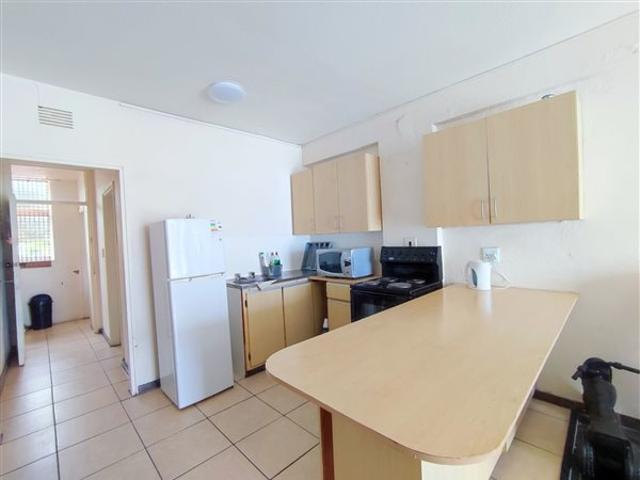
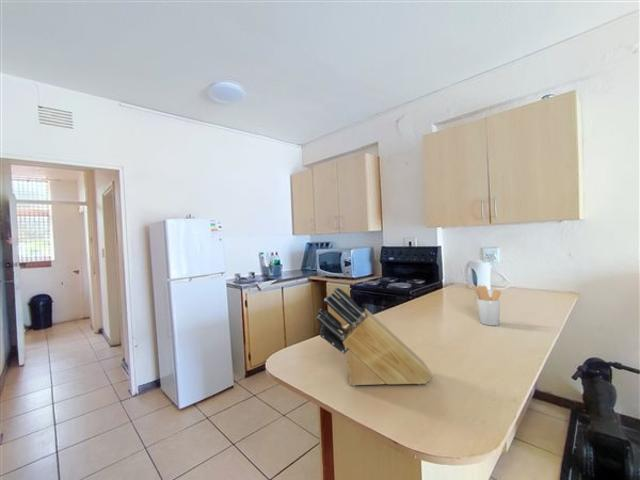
+ utensil holder [471,284,502,327]
+ knife block [316,286,434,387]
